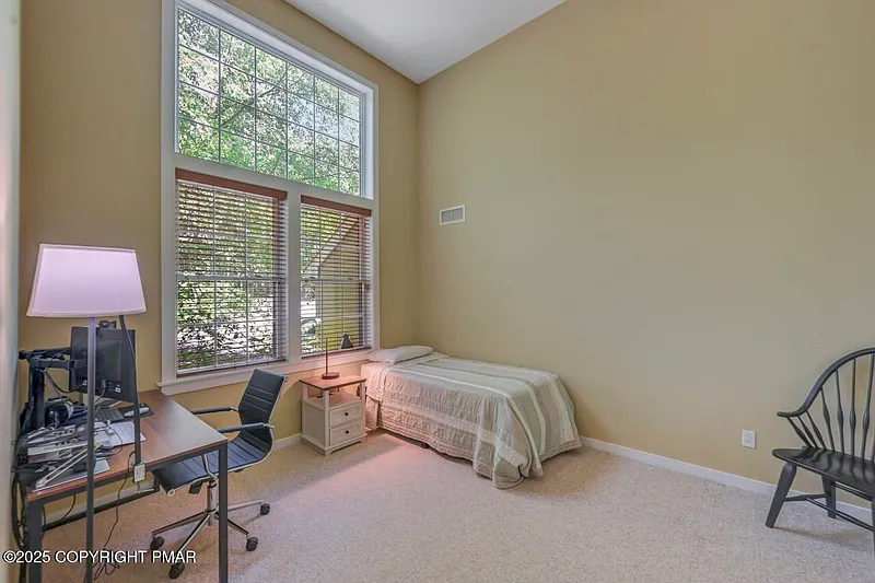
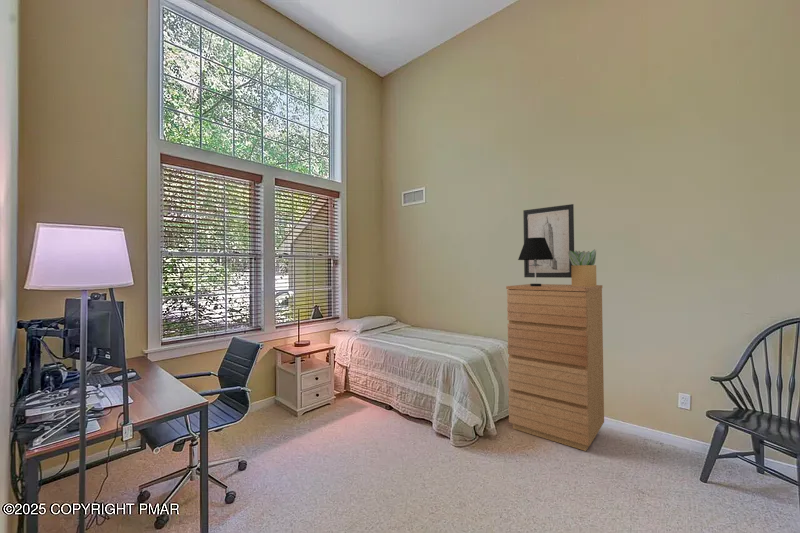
+ table lamp [517,237,554,286]
+ dresser [505,283,605,452]
+ potted plant [568,248,598,286]
+ wall art [522,203,575,279]
